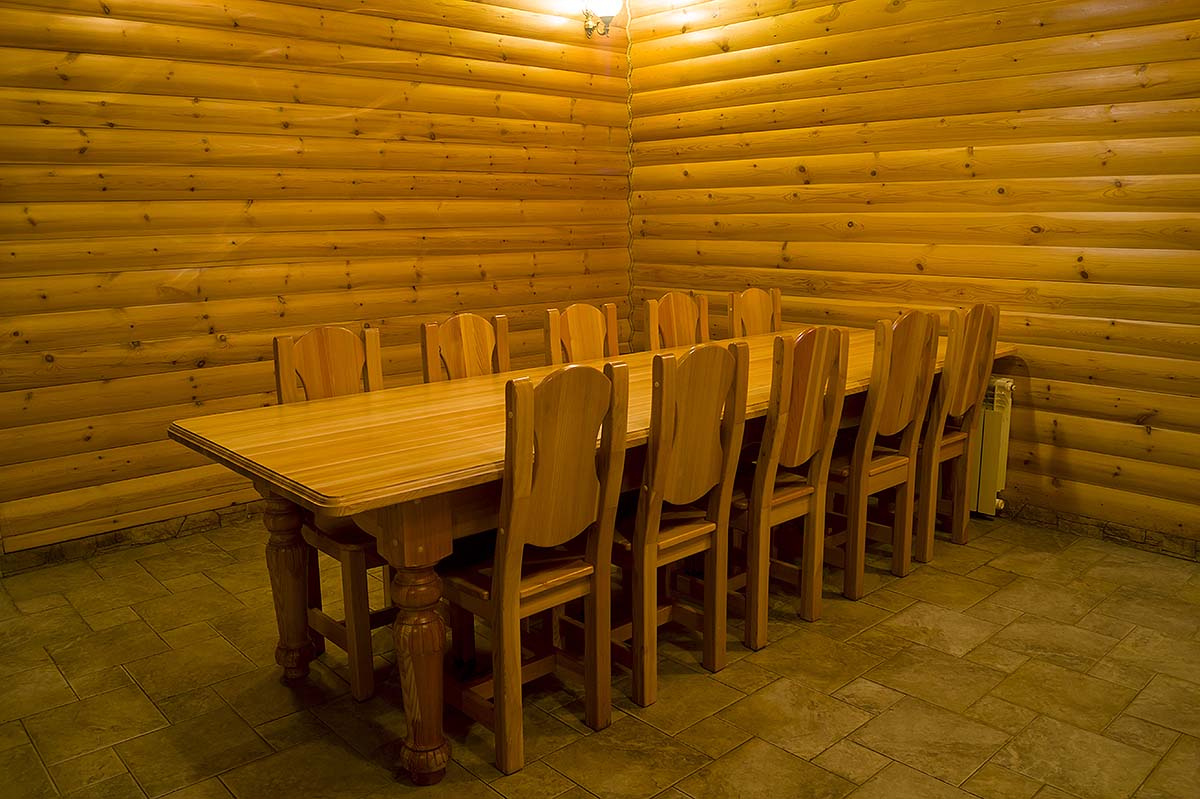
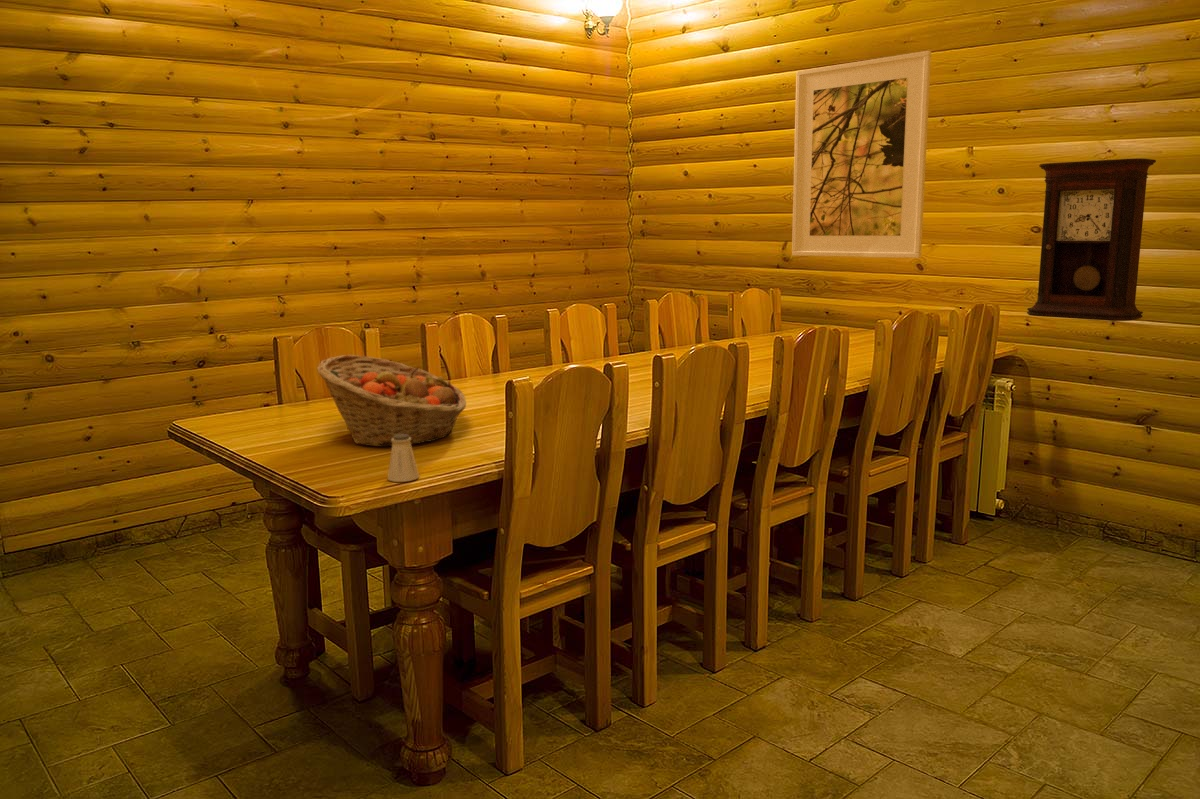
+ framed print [791,50,932,259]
+ pendulum clock [1026,158,1157,322]
+ saltshaker [387,434,420,483]
+ fruit basket [316,354,467,447]
